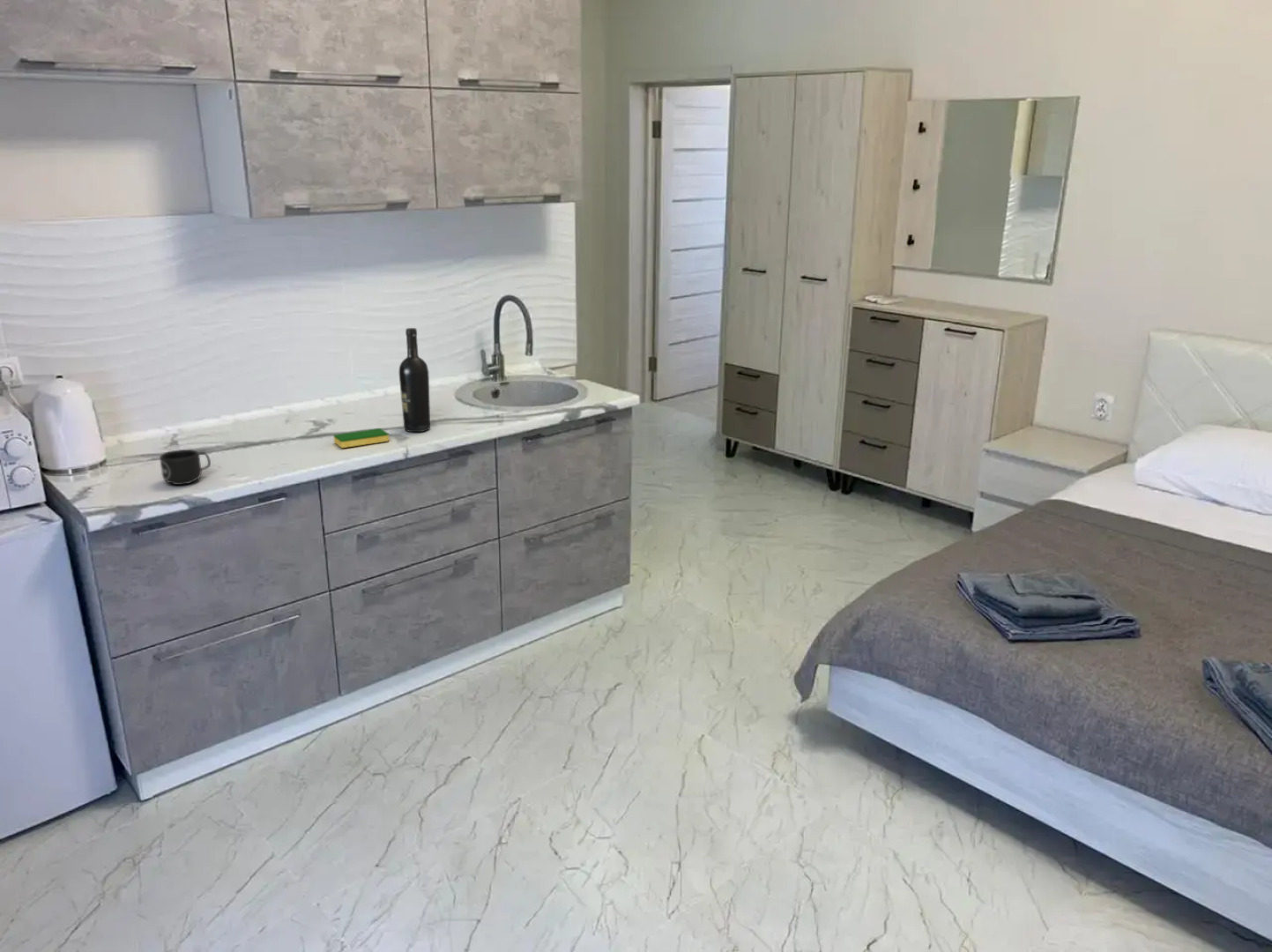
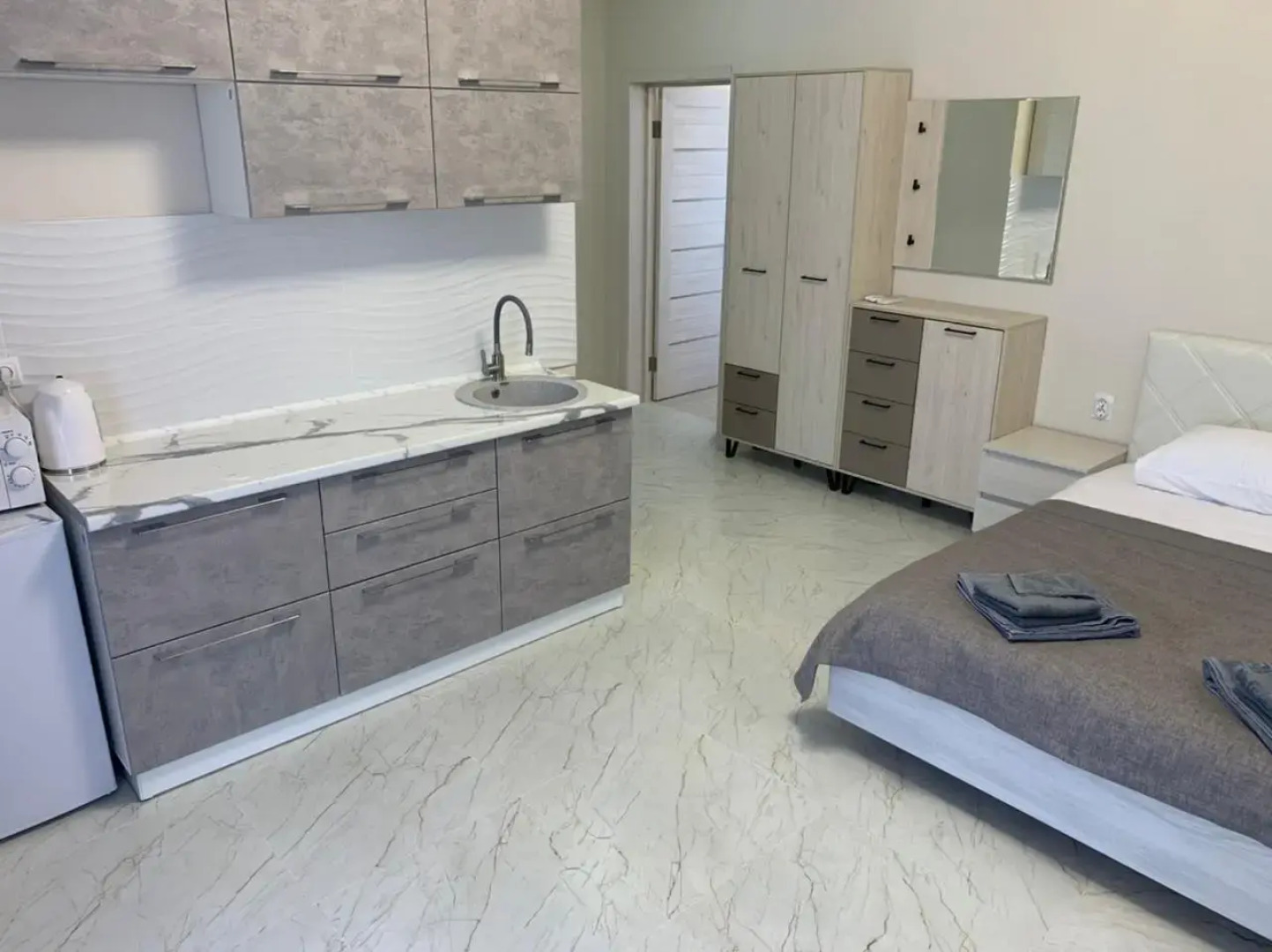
- mug [159,449,212,486]
- dish sponge [332,428,390,449]
- wine bottle [398,327,431,433]
